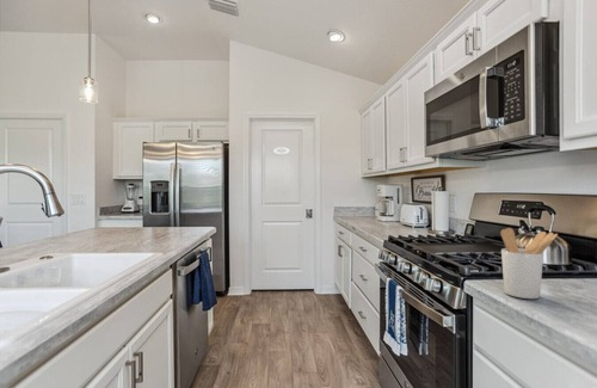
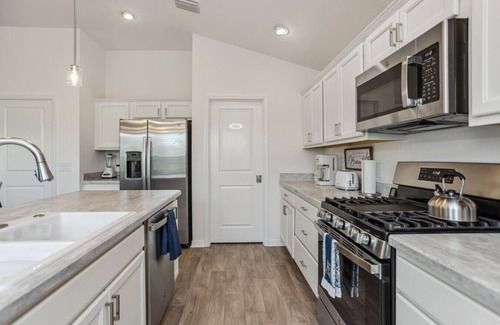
- utensil holder [499,227,559,300]
